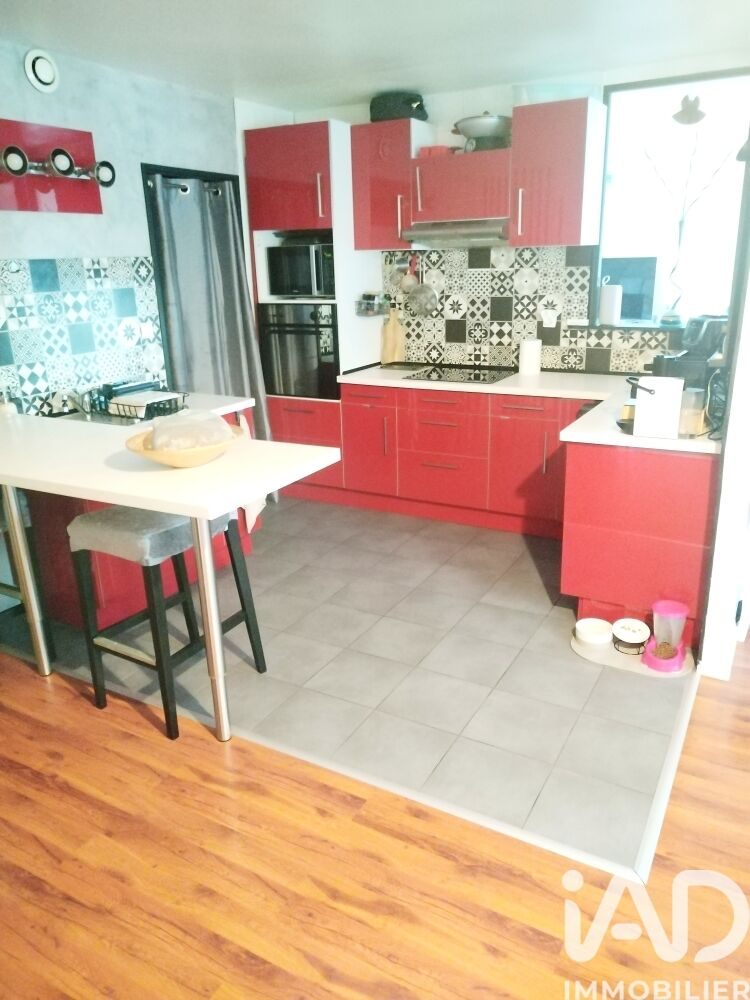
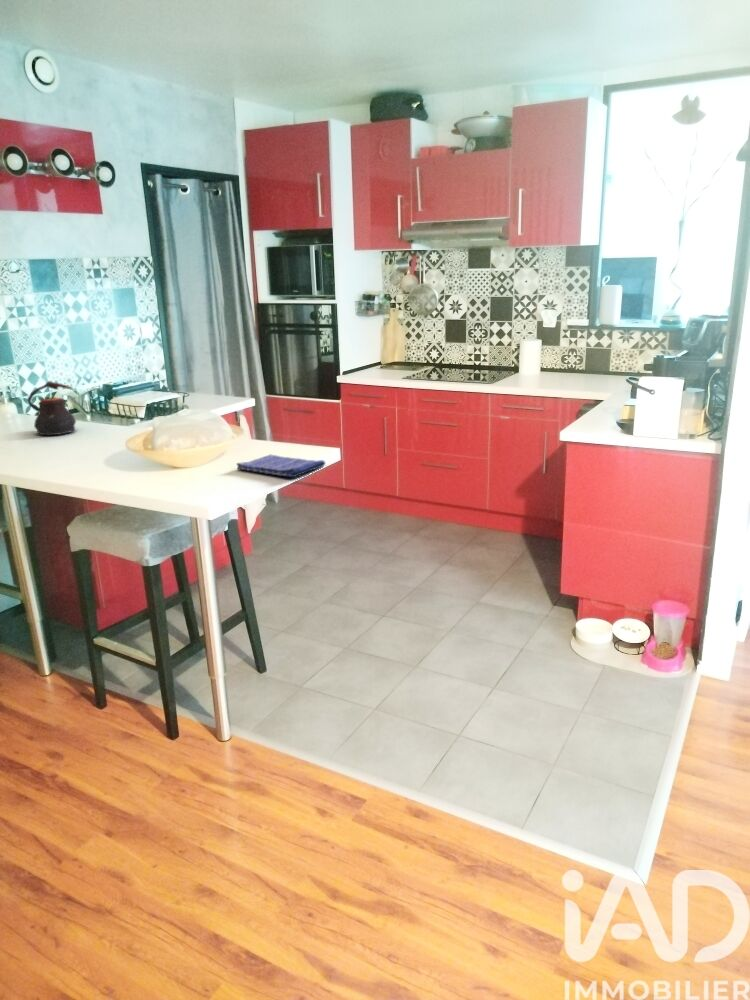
+ dish towel [235,454,326,478]
+ teapot [26,380,77,436]
